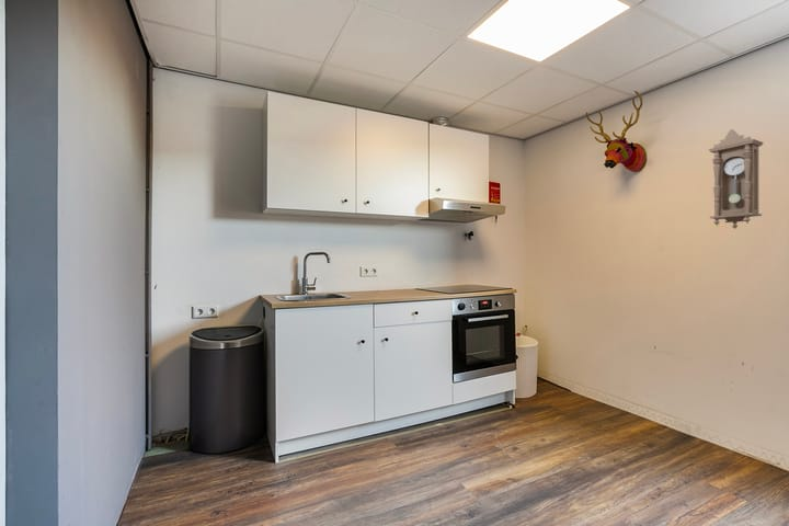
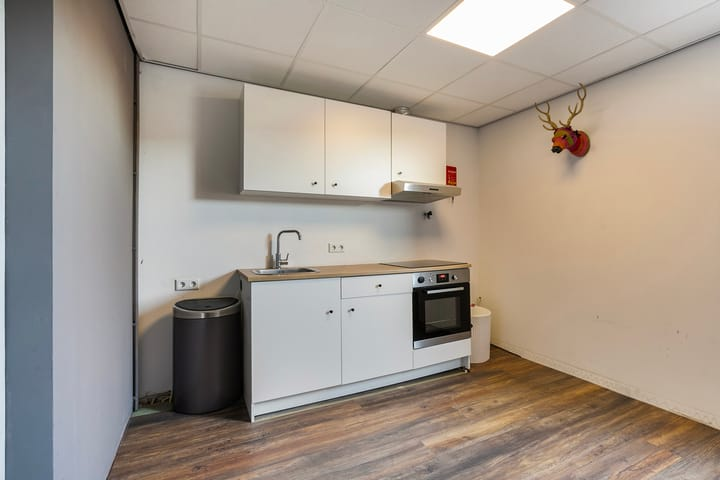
- pendulum clock [708,128,765,230]
